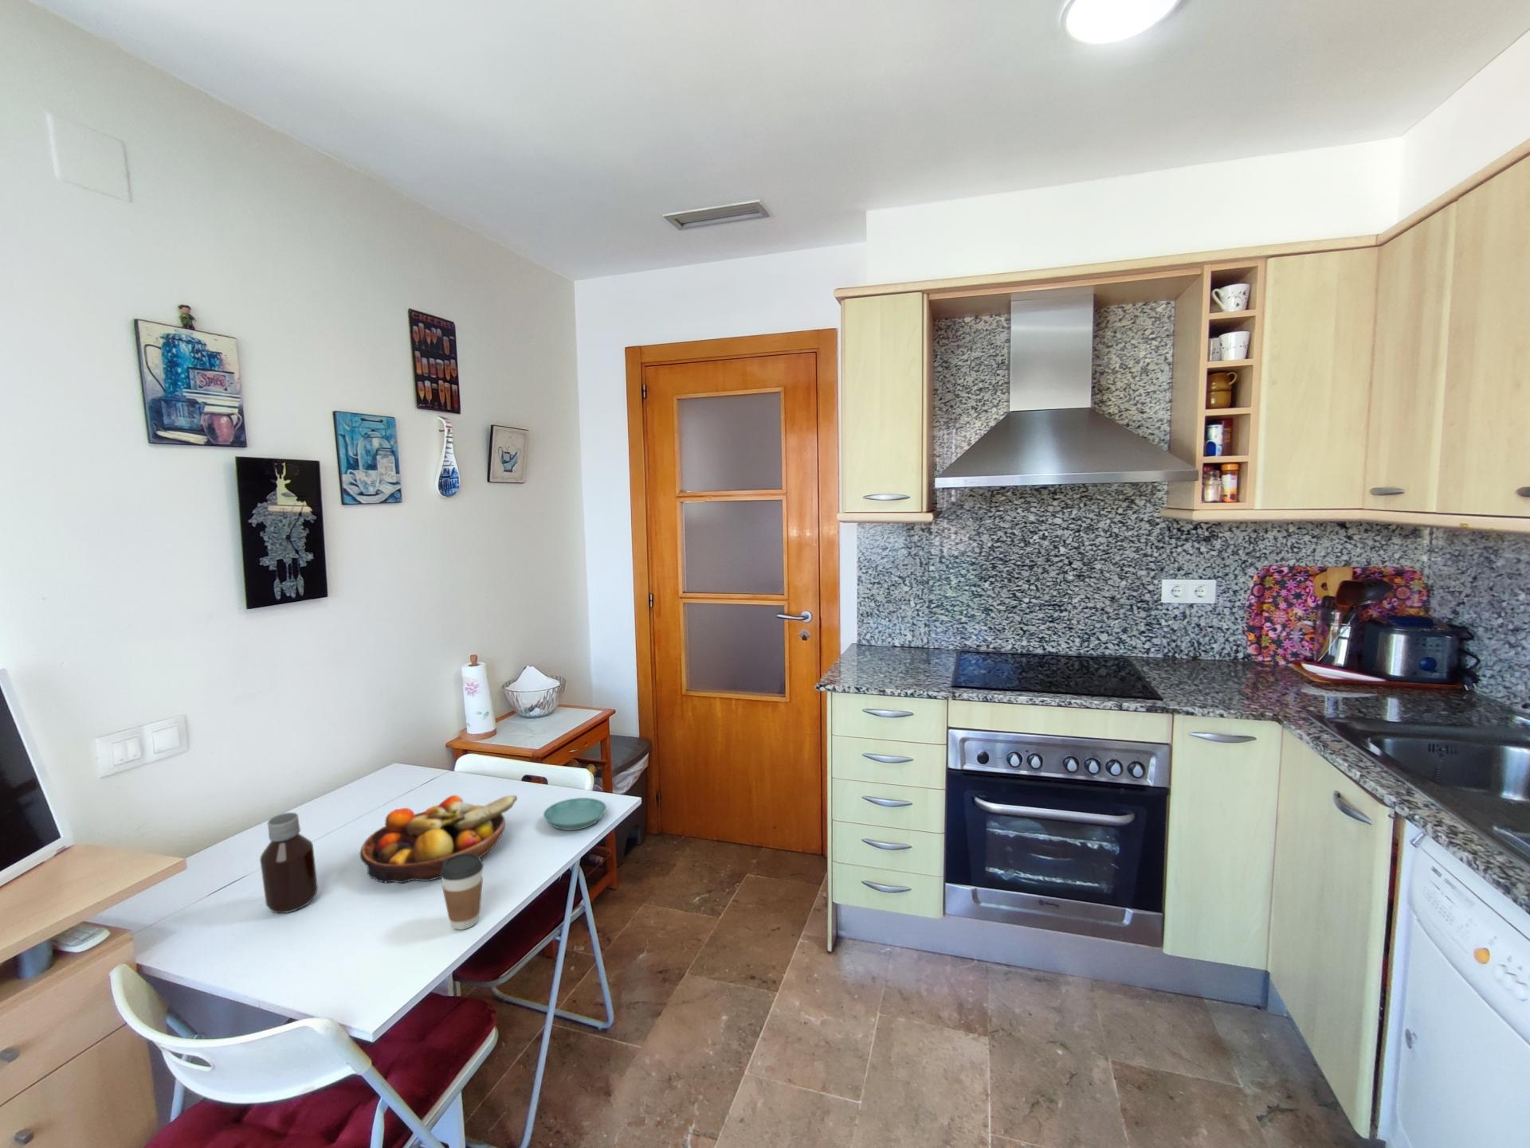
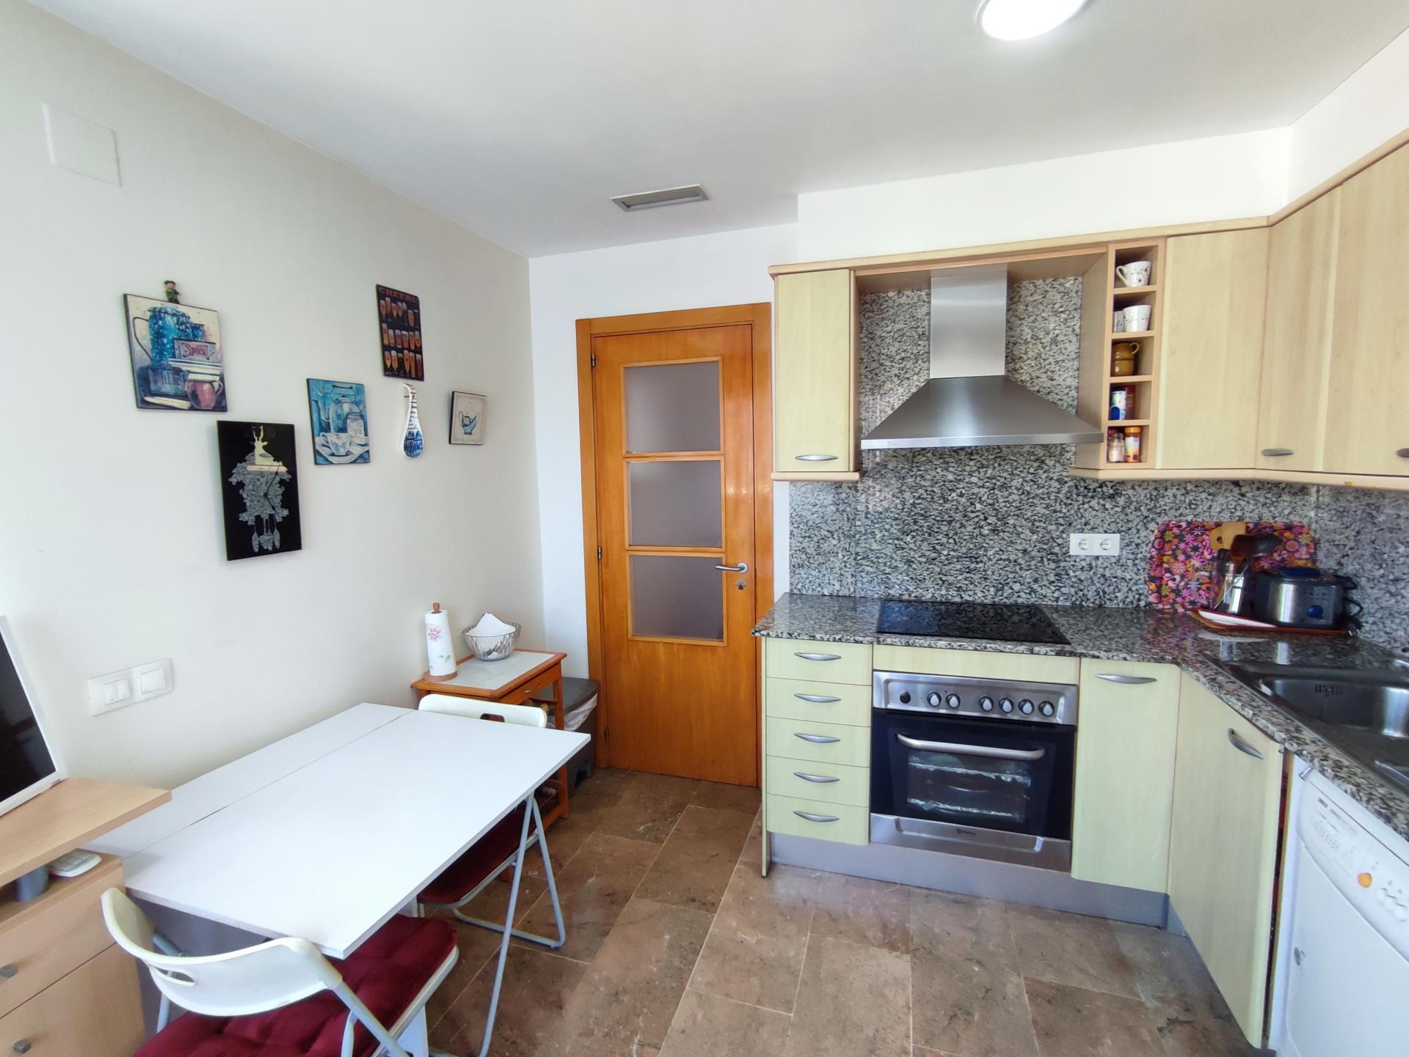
- saucer [543,797,607,831]
- bottle [259,812,319,914]
- fruit bowl [360,795,518,884]
- coffee cup [440,854,485,931]
